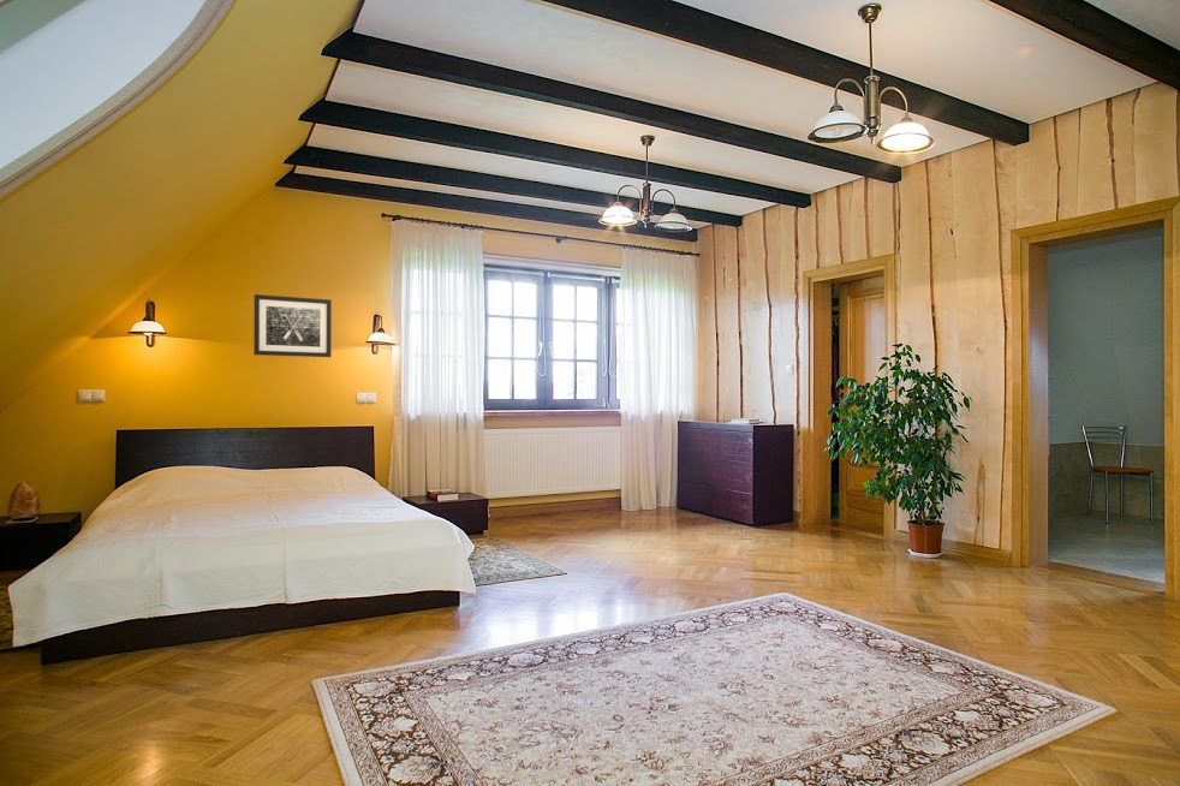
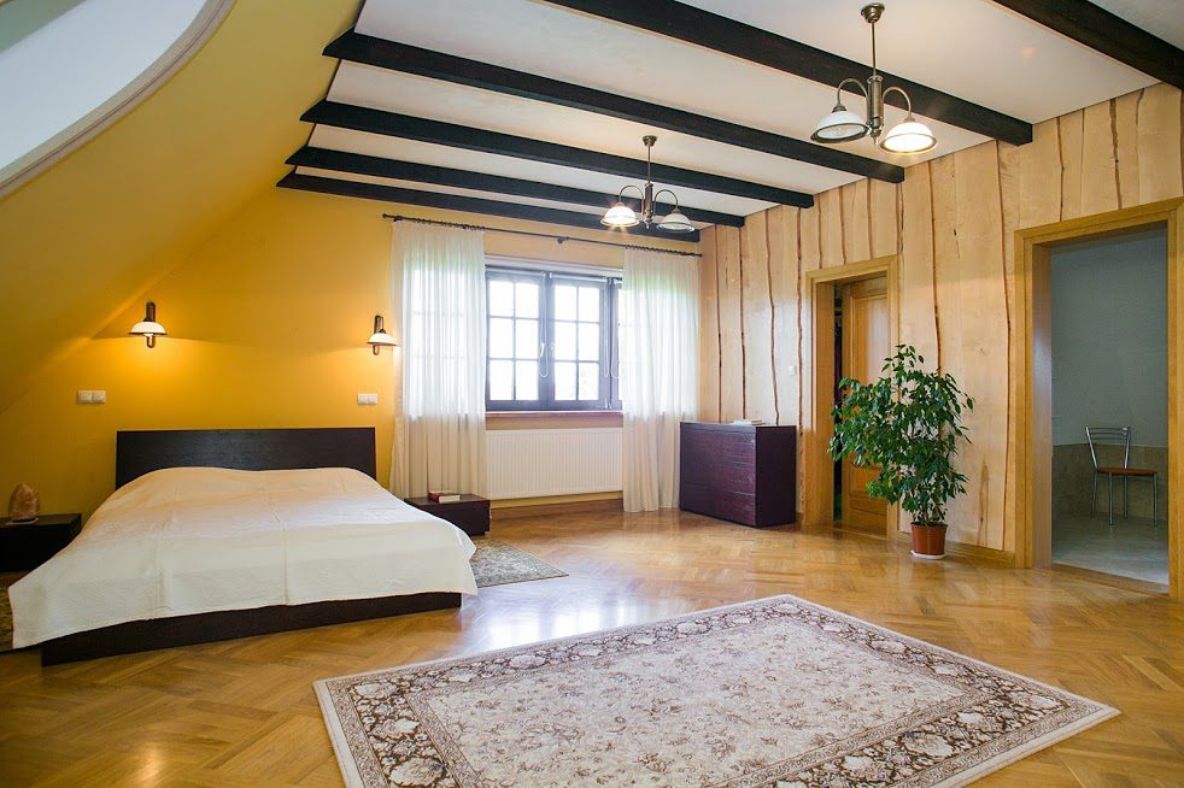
- wall art [252,293,333,358]
